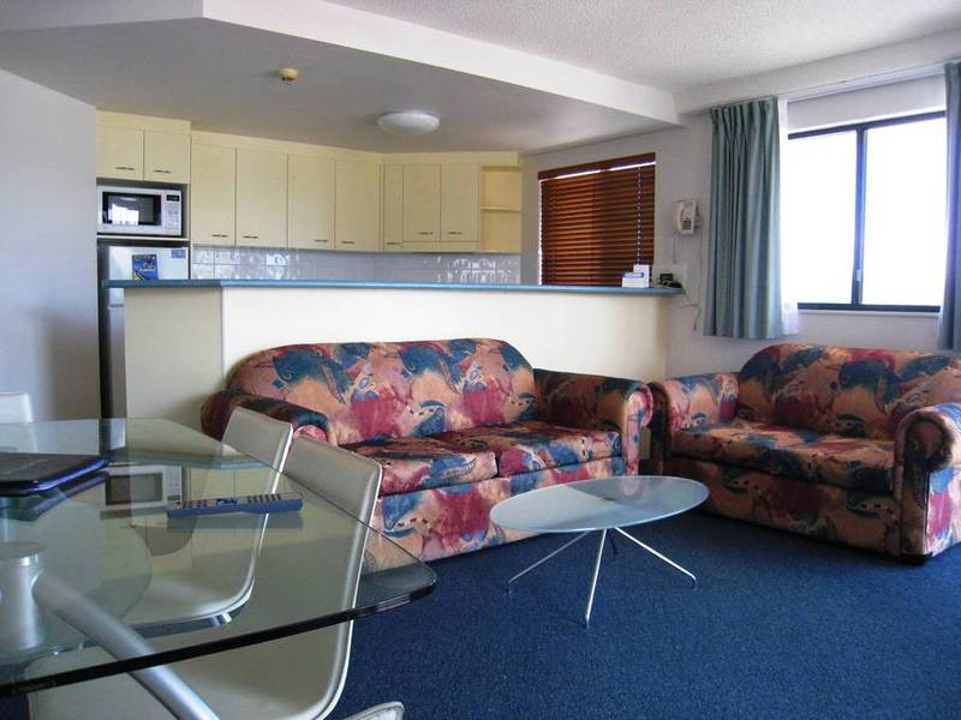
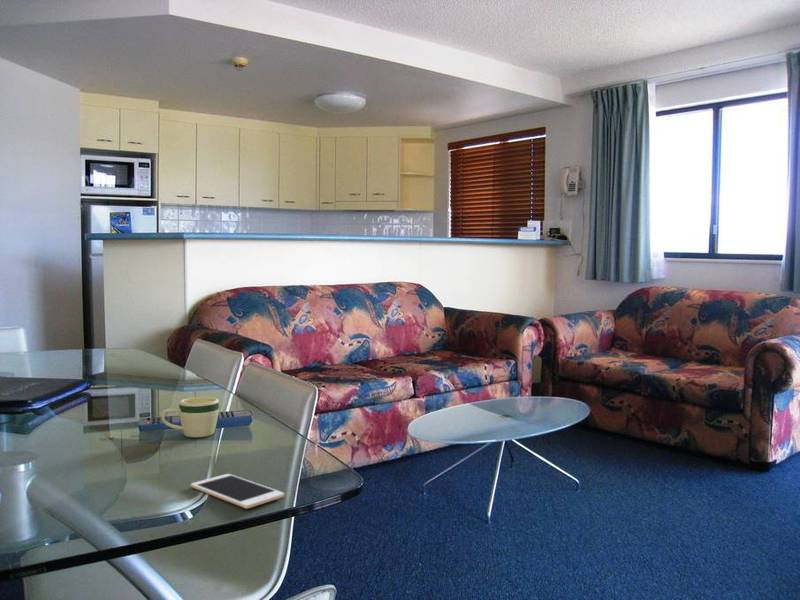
+ mug [160,396,220,438]
+ cell phone [190,473,285,510]
